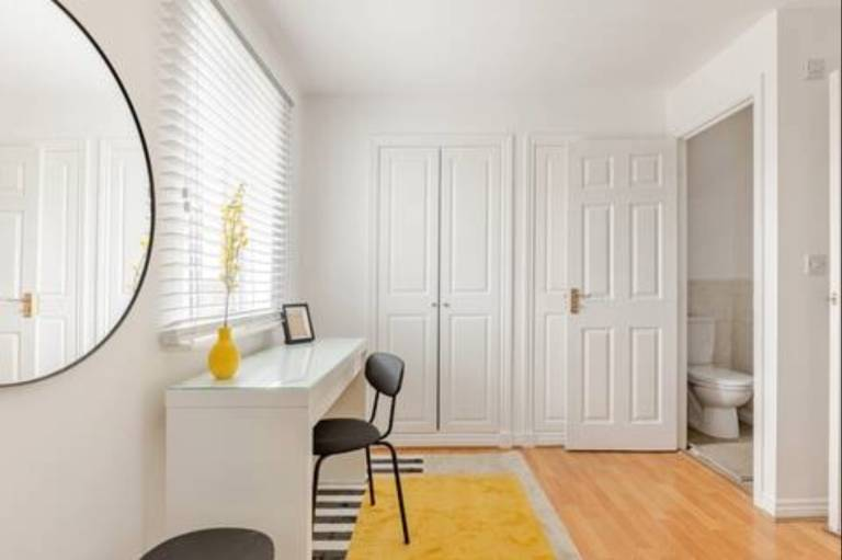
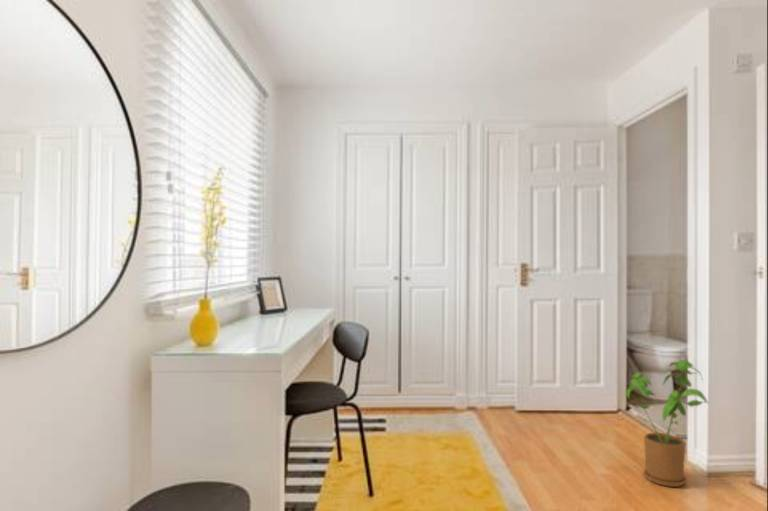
+ house plant [625,358,710,488]
